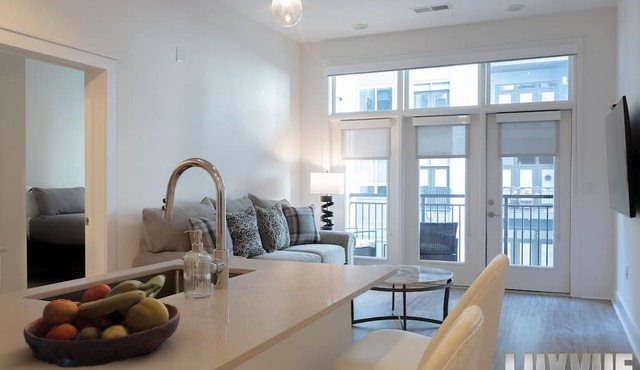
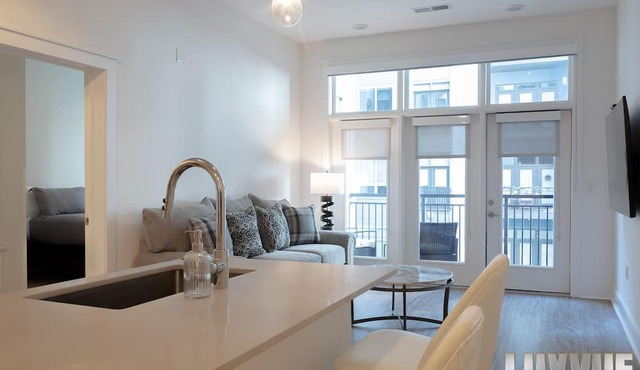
- fruit bowl [22,274,181,369]
